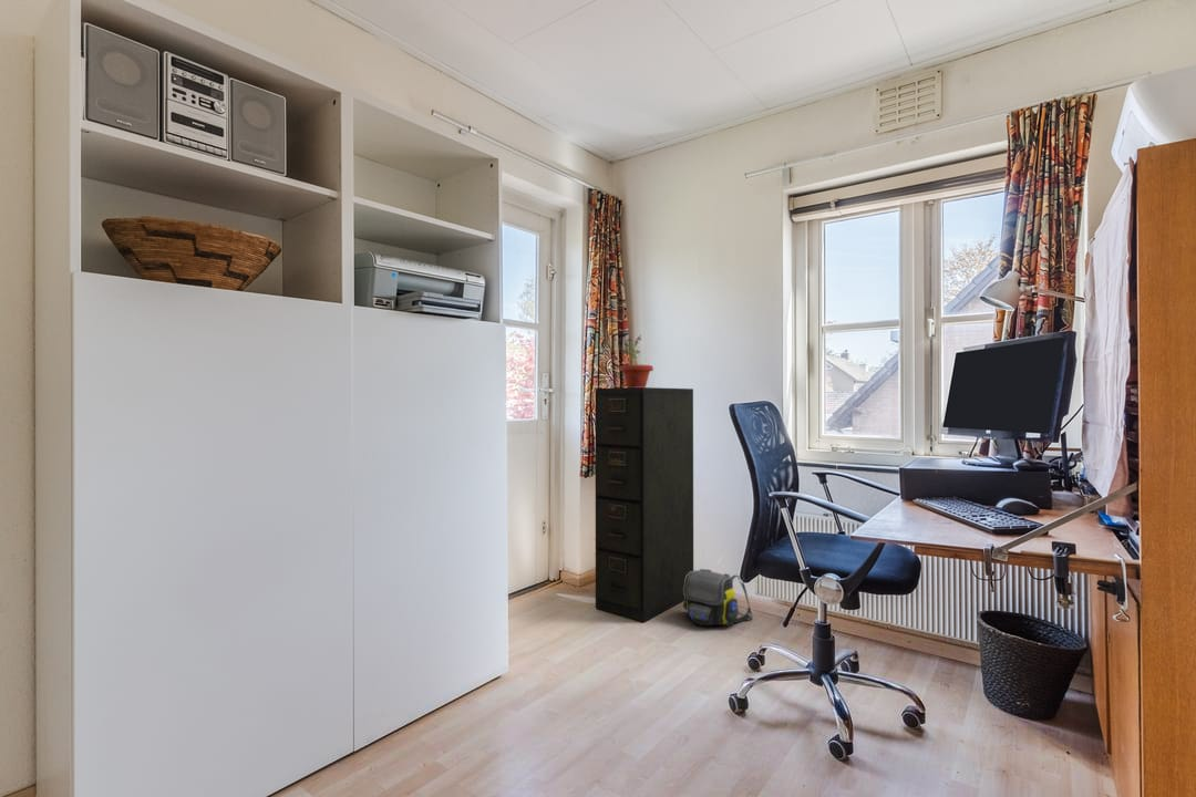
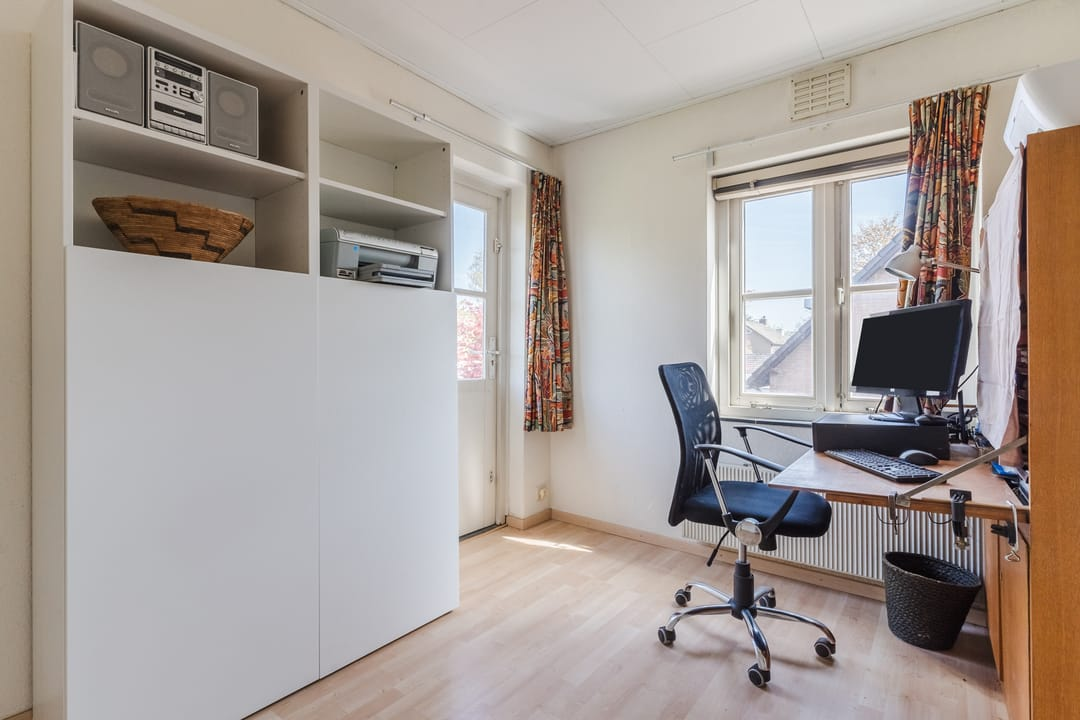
- shoulder bag [682,568,754,627]
- filing cabinet [594,386,694,623]
- potted plant [617,334,654,387]
